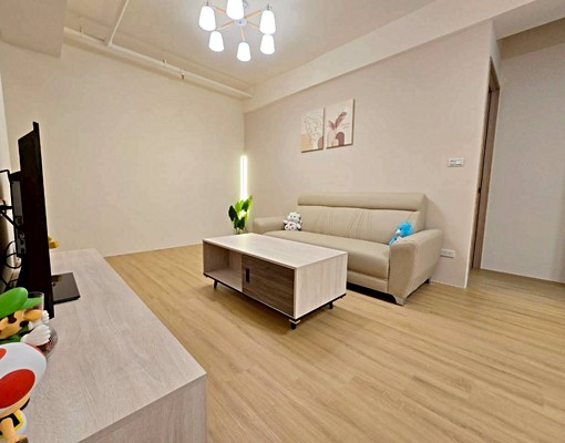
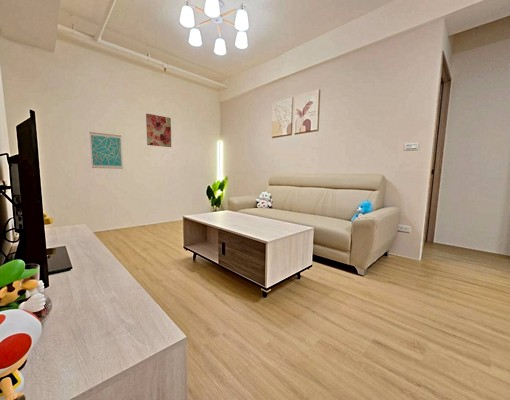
+ wall art [145,113,172,148]
+ wall art [88,131,124,170]
